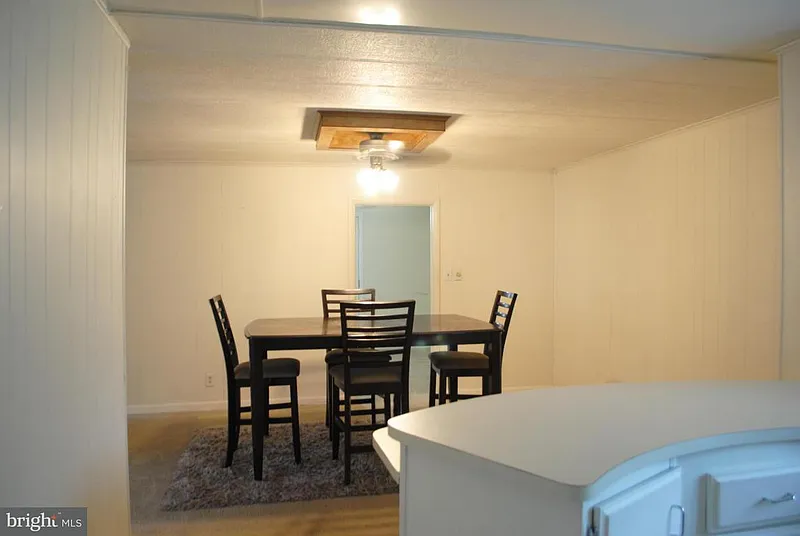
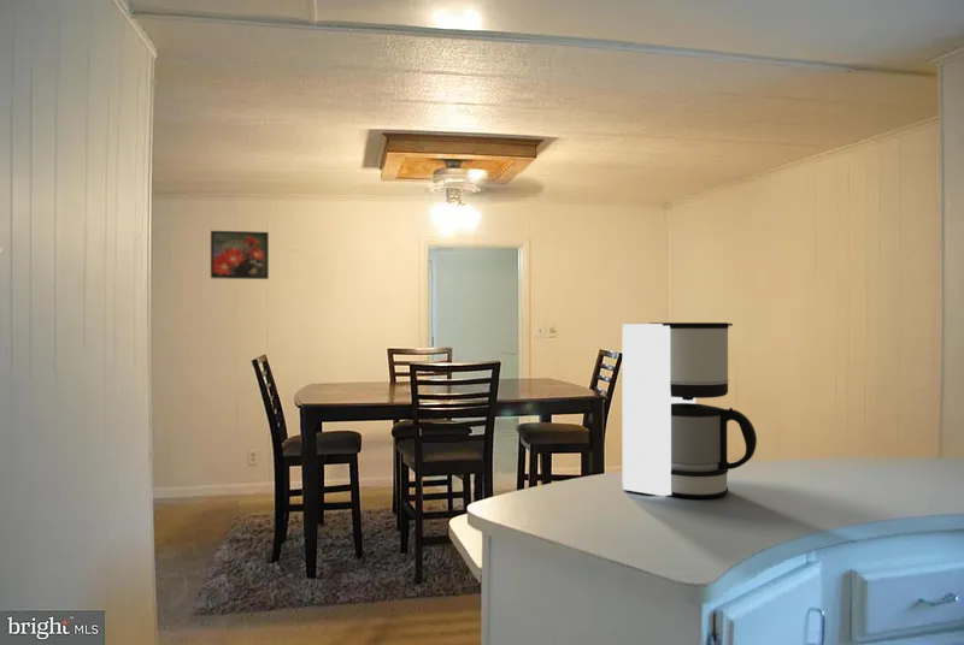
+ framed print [210,230,270,280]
+ coffee maker [622,321,758,499]
